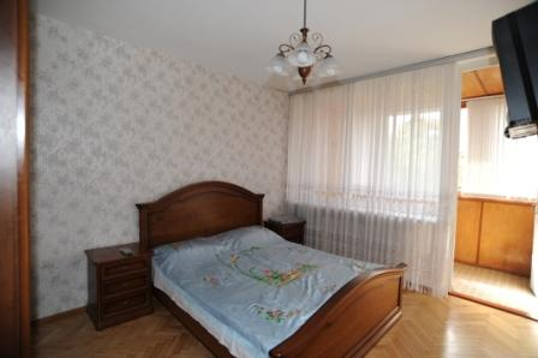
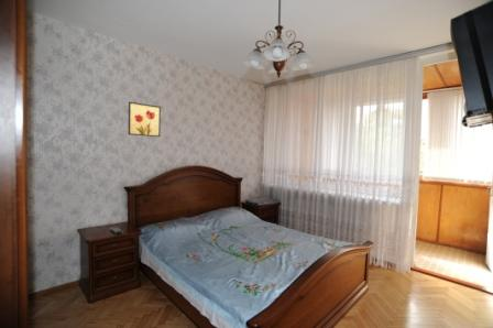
+ wall art [128,101,162,138]
